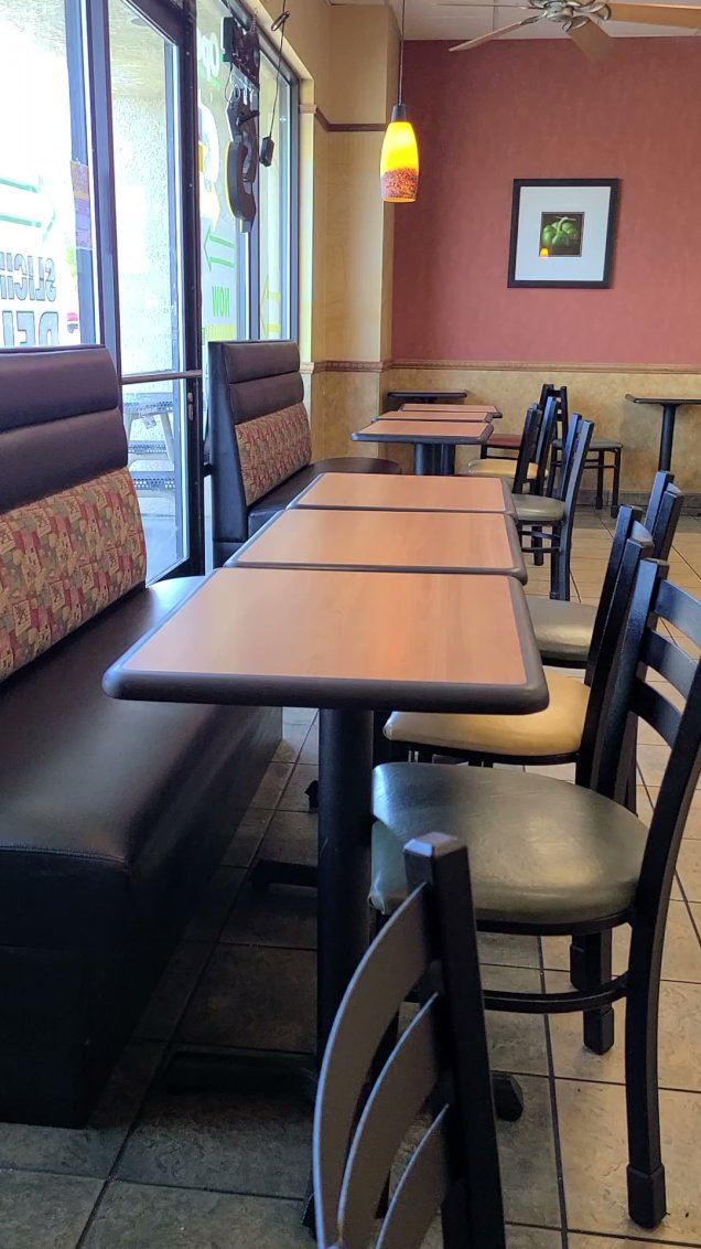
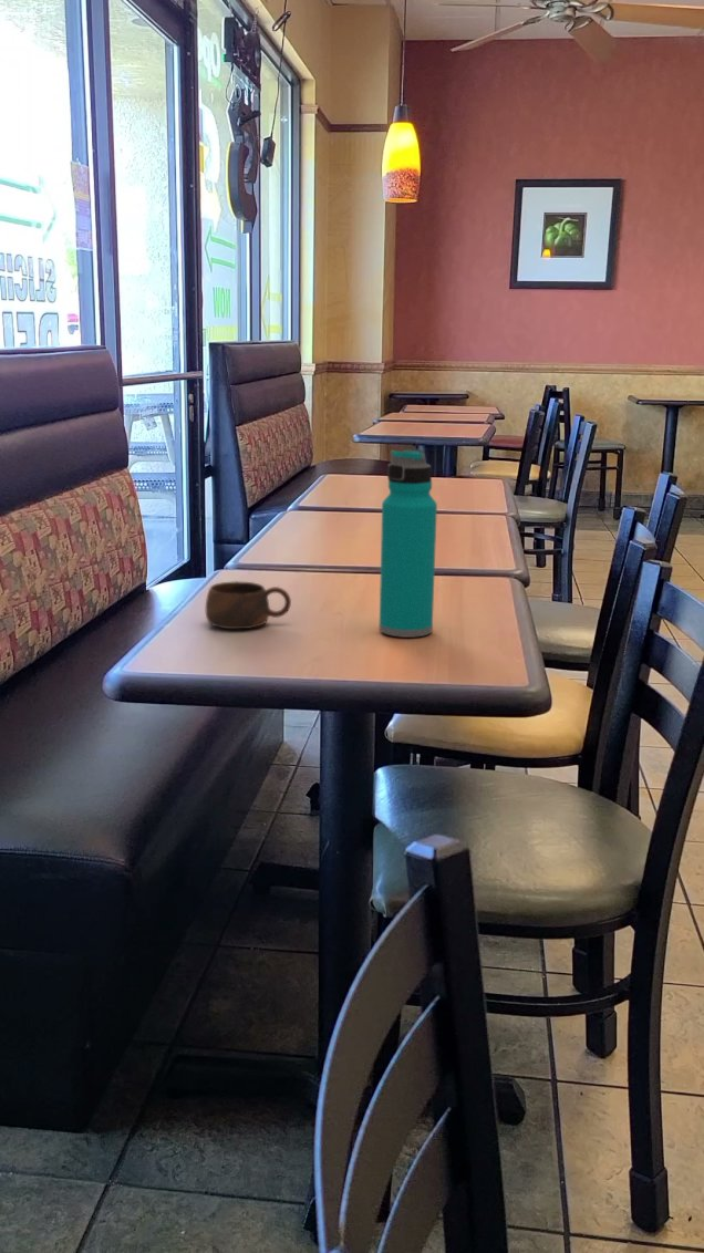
+ cup [205,580,292,630]
+ water bottle [379,448,438,639]
